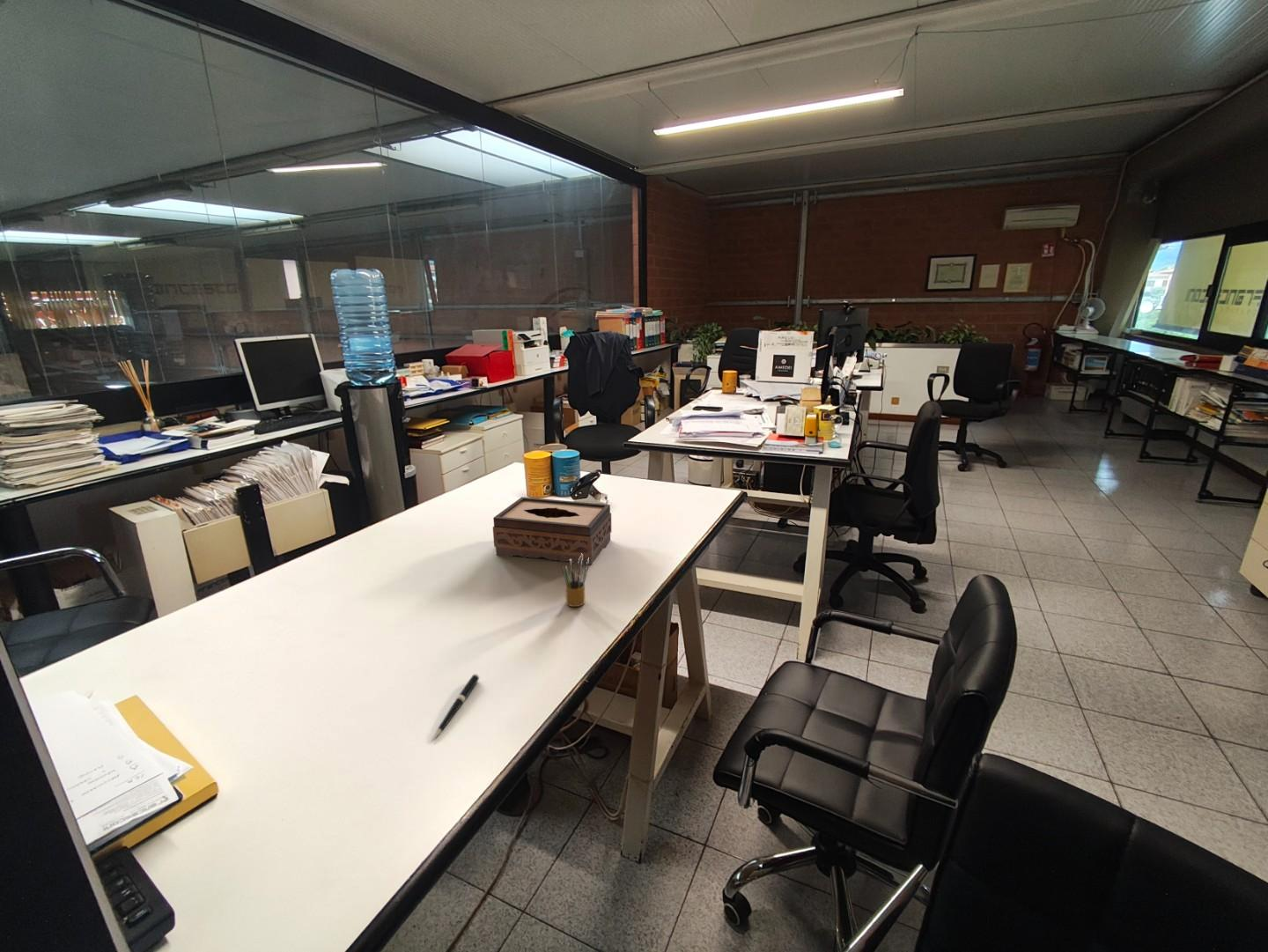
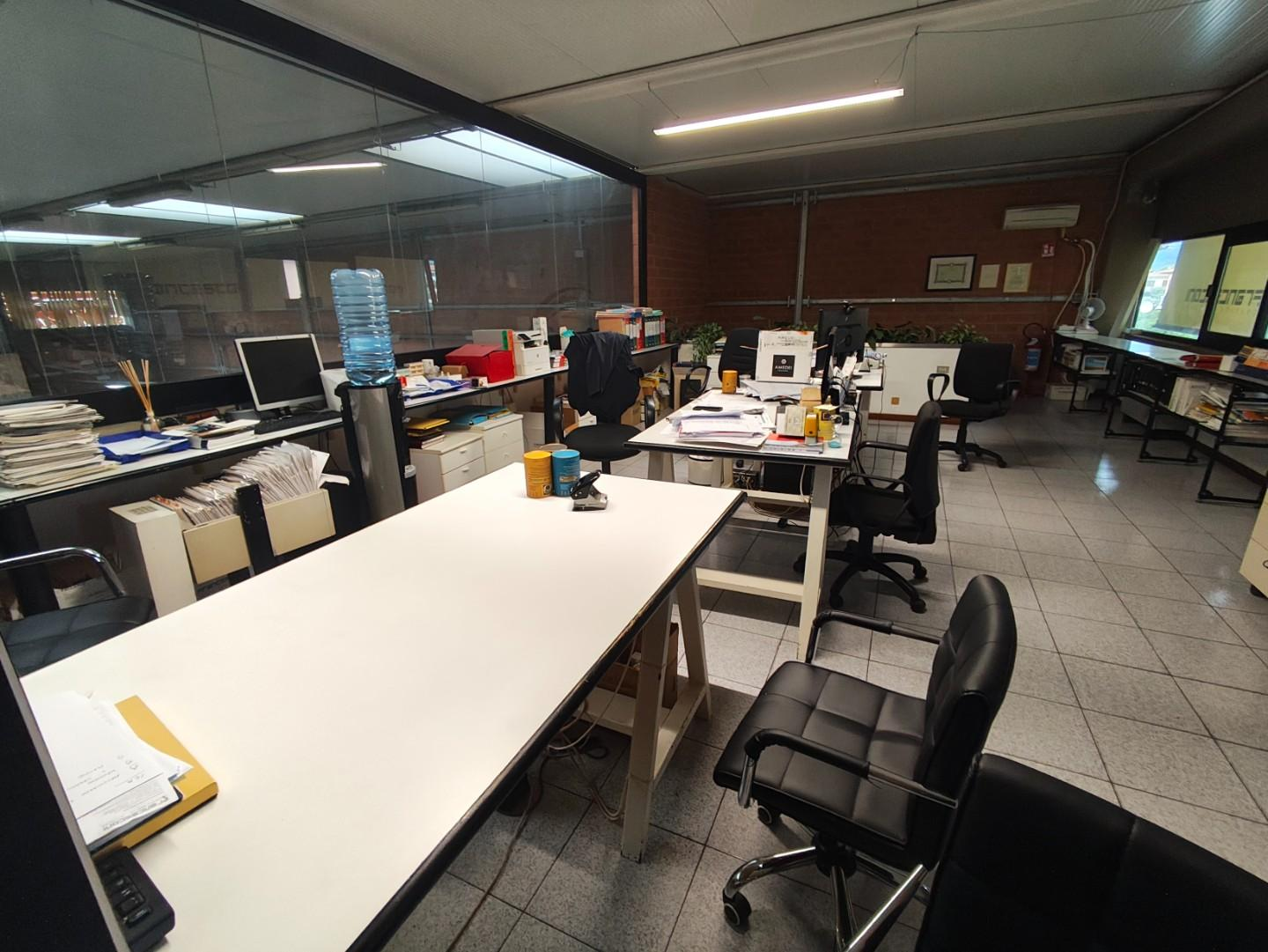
- pencil box [562,553,589,608]
- pen [431,673,480,742]
- tissue box [492,496,613,565]
